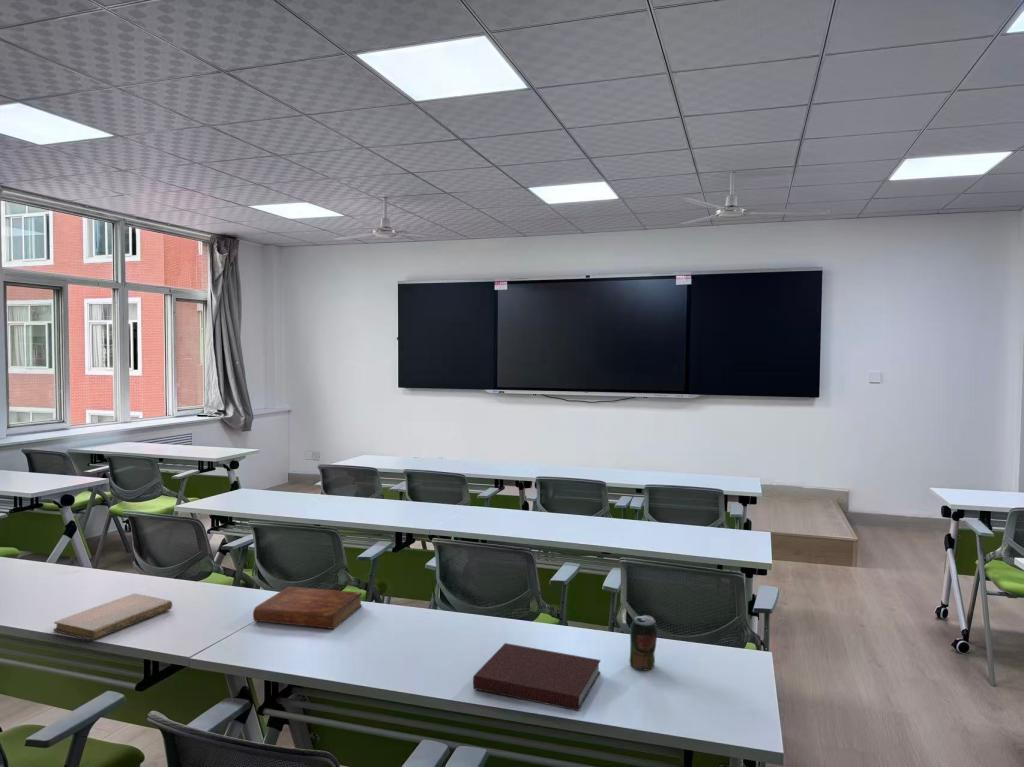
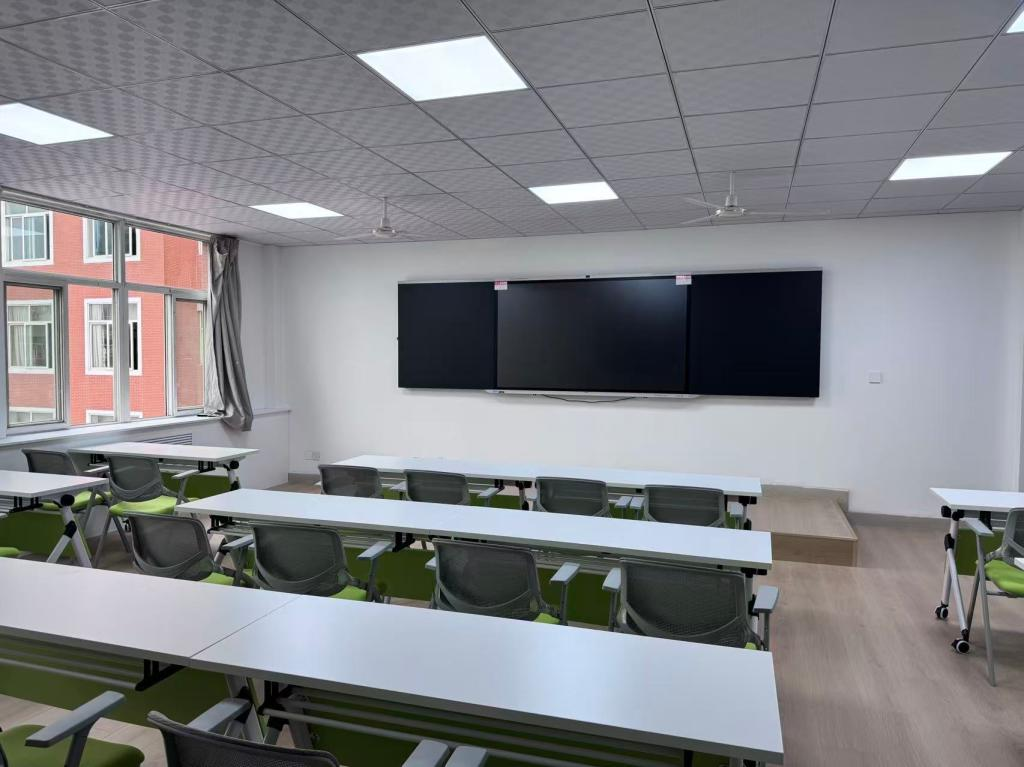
- beverage can [629,614,658,671]
- notebook [472,642,602,712]
- bible [252,585,363,630]
- notebook [53,592,173,641]
